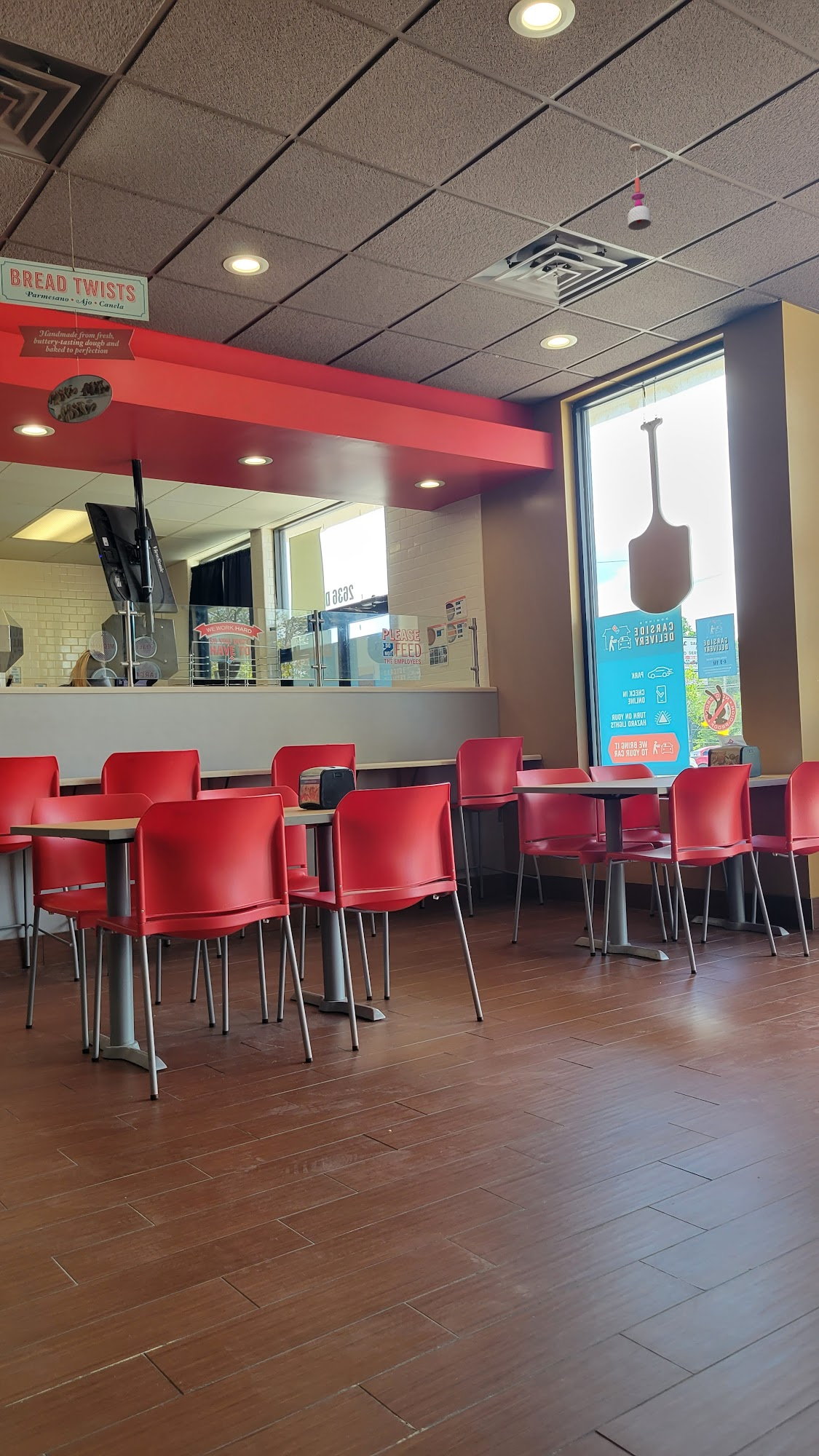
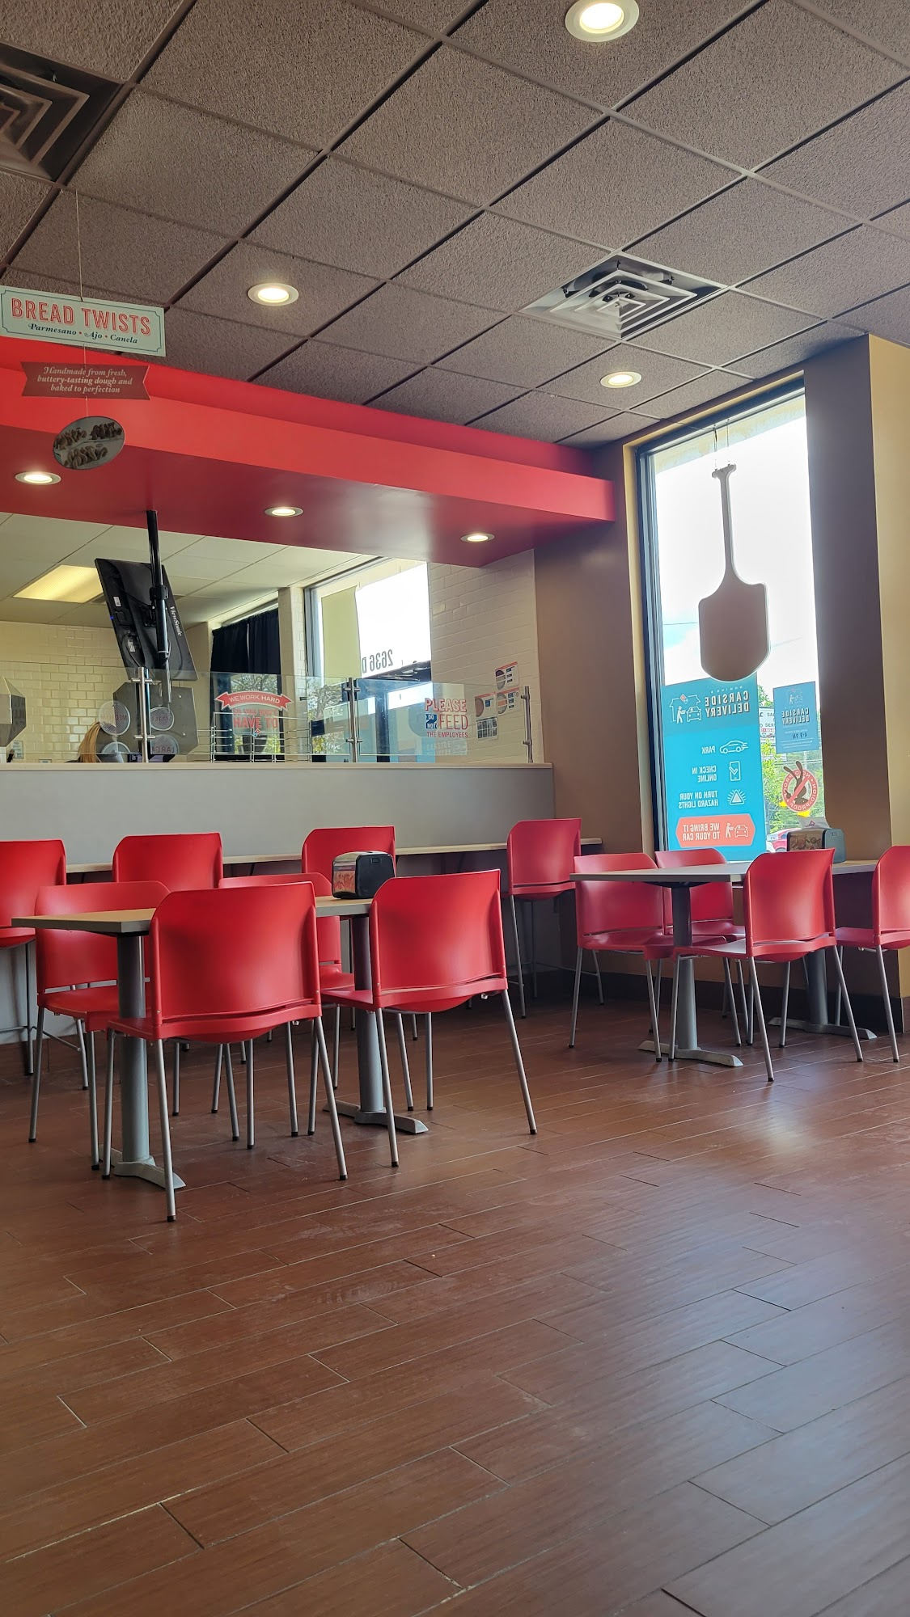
- pendant light [627,143,652,231]
